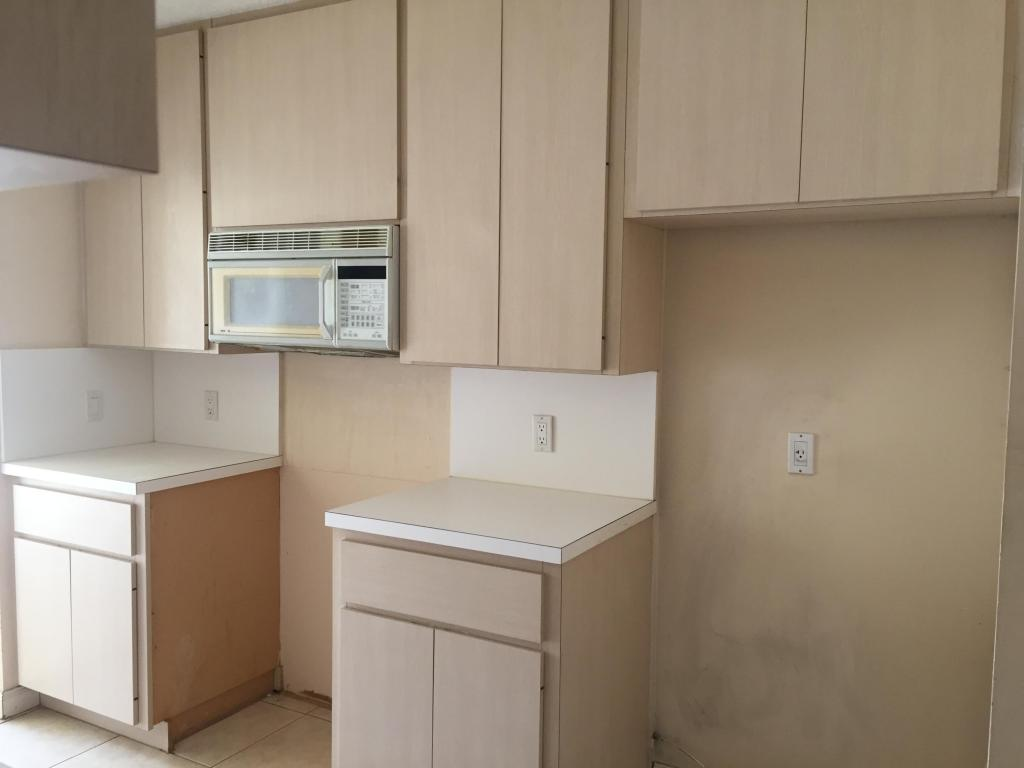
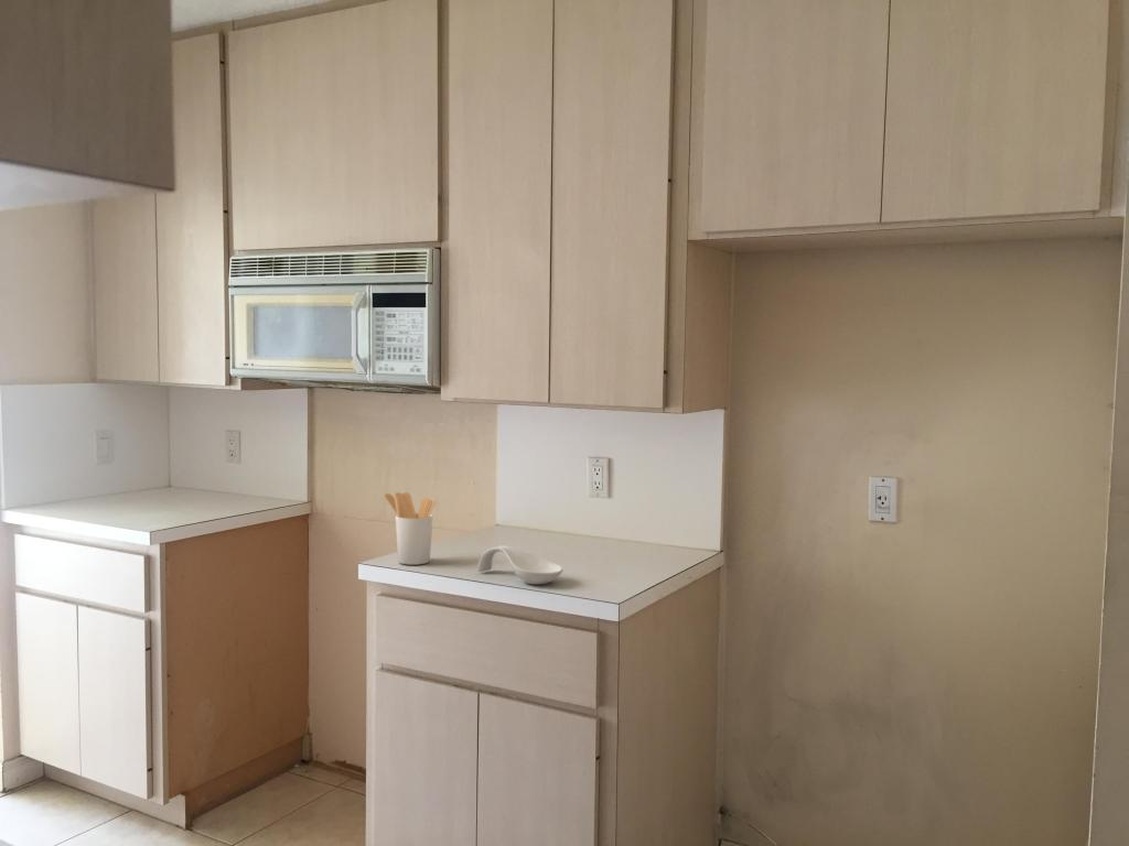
+ spoon rest [476,544,564,586]
+ utensil holder [384,491,437,566]
